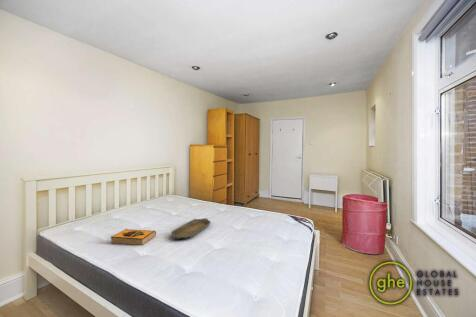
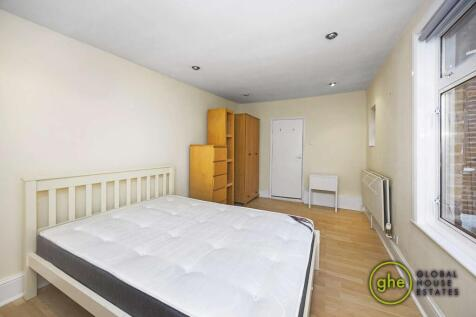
- laundry hamper [340,193,388,255]
- hardback book [110,228,157,246]
- serving tray [170,217,212,240]
